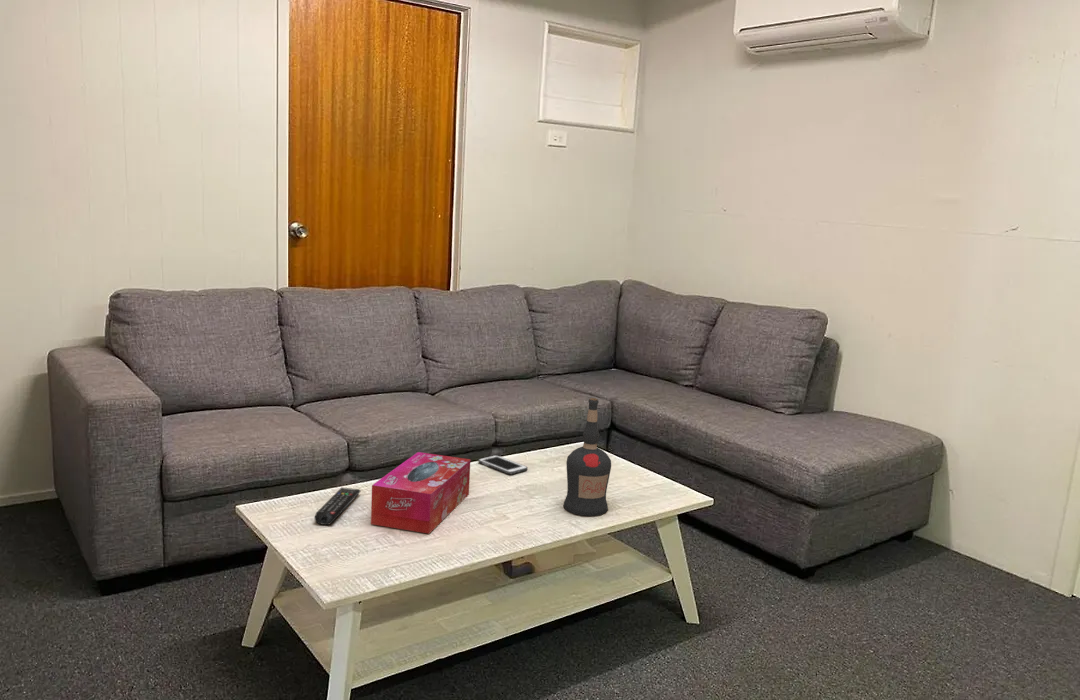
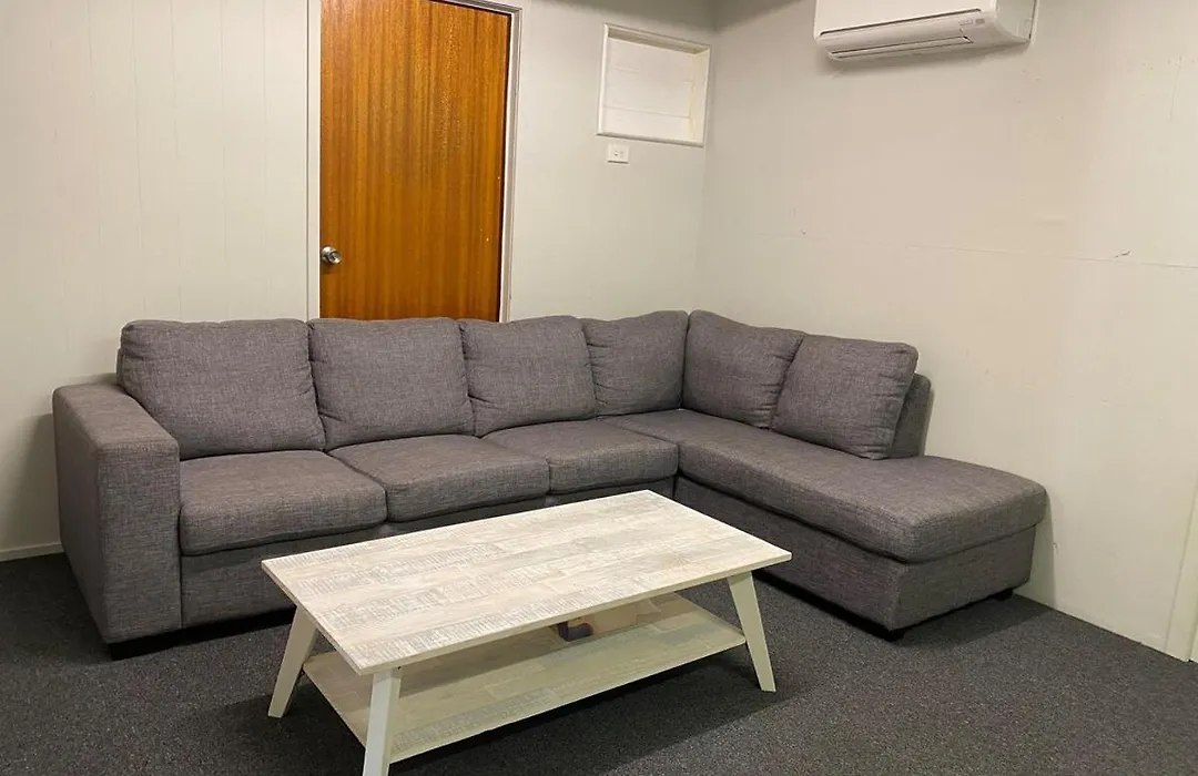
- tissue box [370,451,471,535]
- liquor bottle [562,397,612,517]
- remote control [314,487,361,526]
- cell phone [477,454,529,475]
